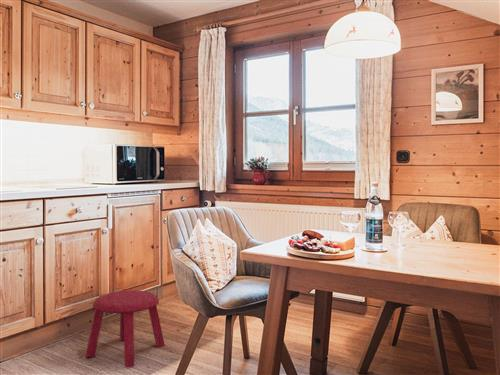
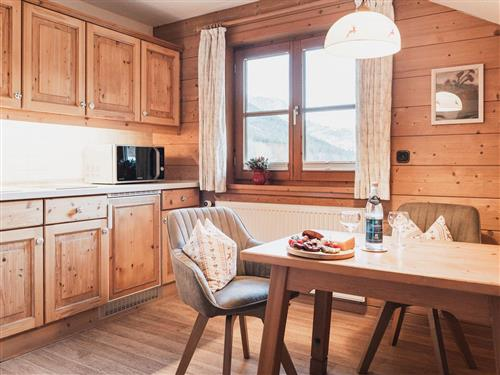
- stool [85,289,166,368]
